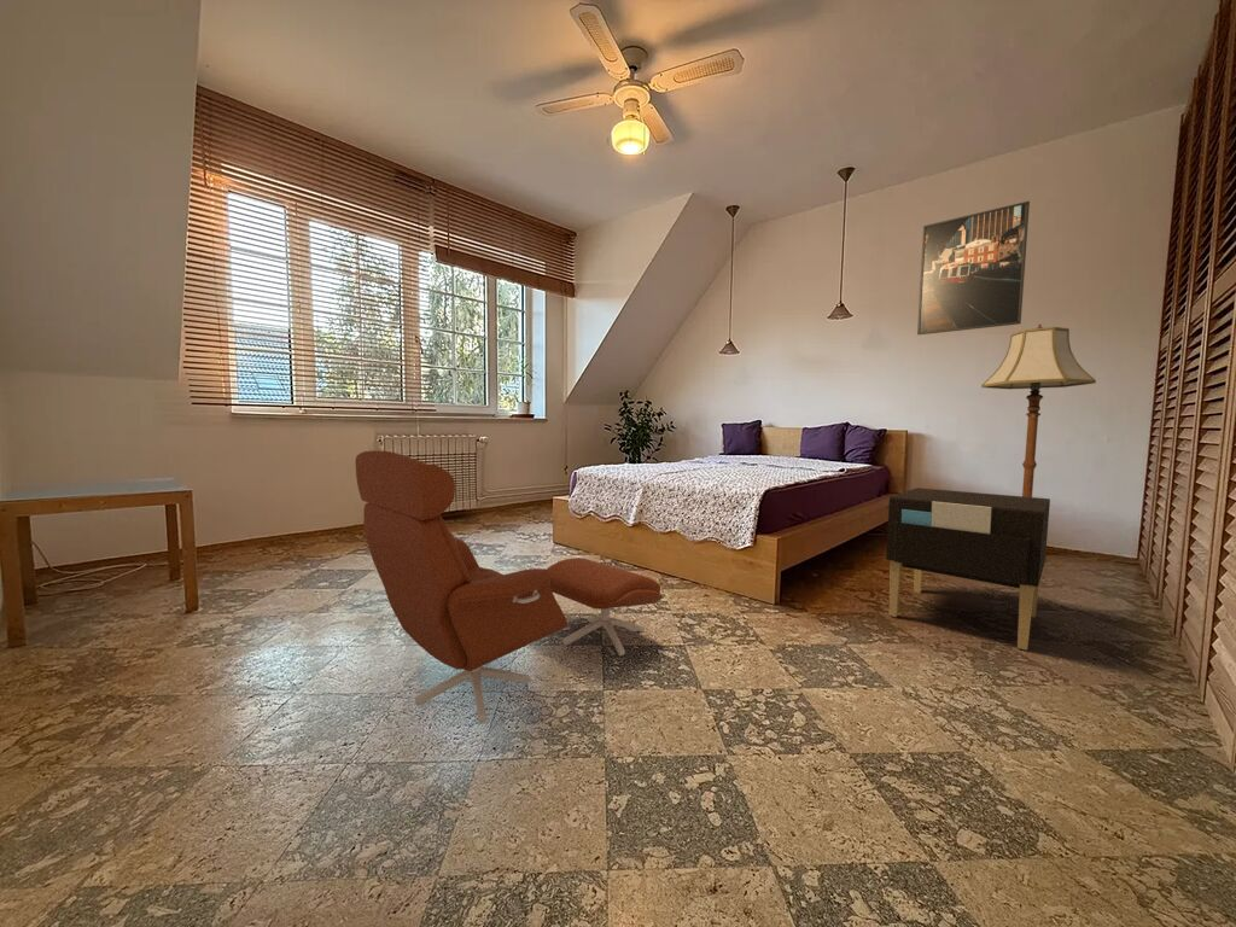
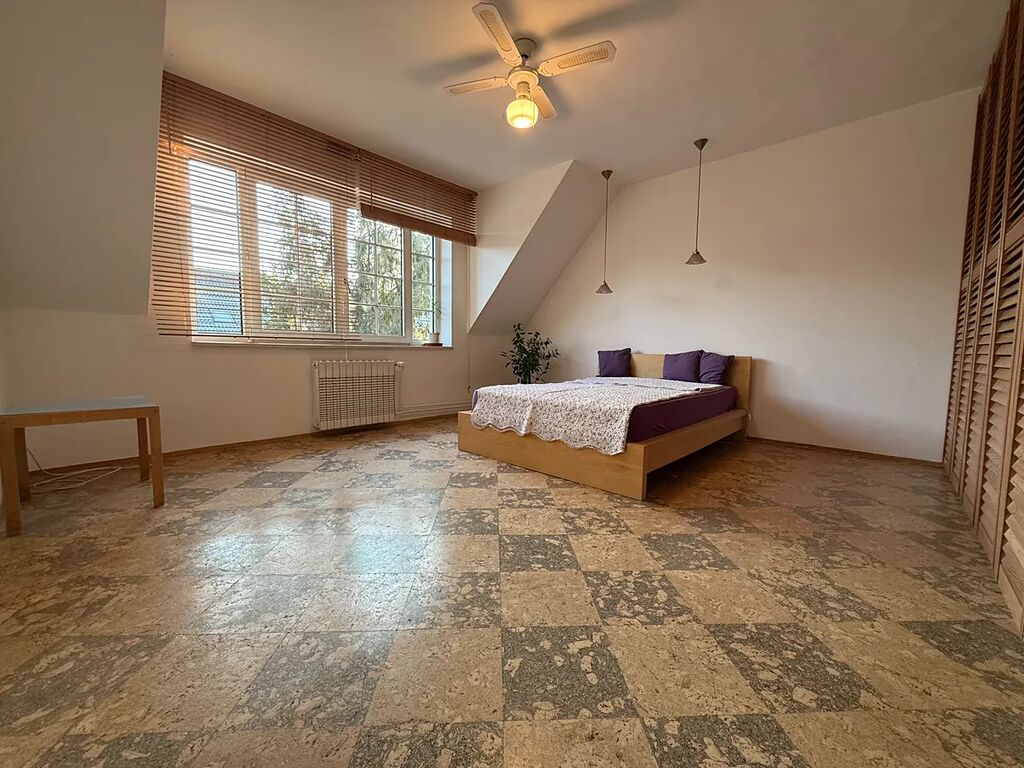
- armchair [354,449,664,724]
- floor lamp [980,322,1097,497]
- nightstand [885,486,1051,652]
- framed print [916,200,1031,336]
